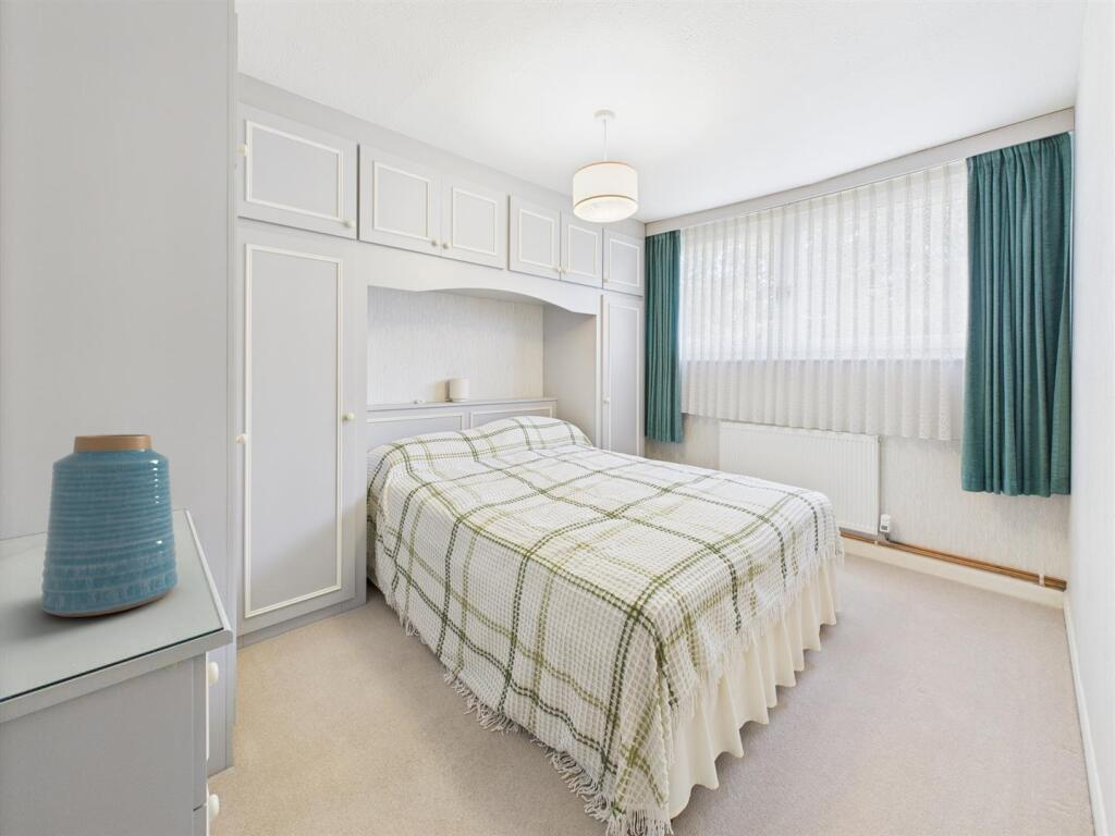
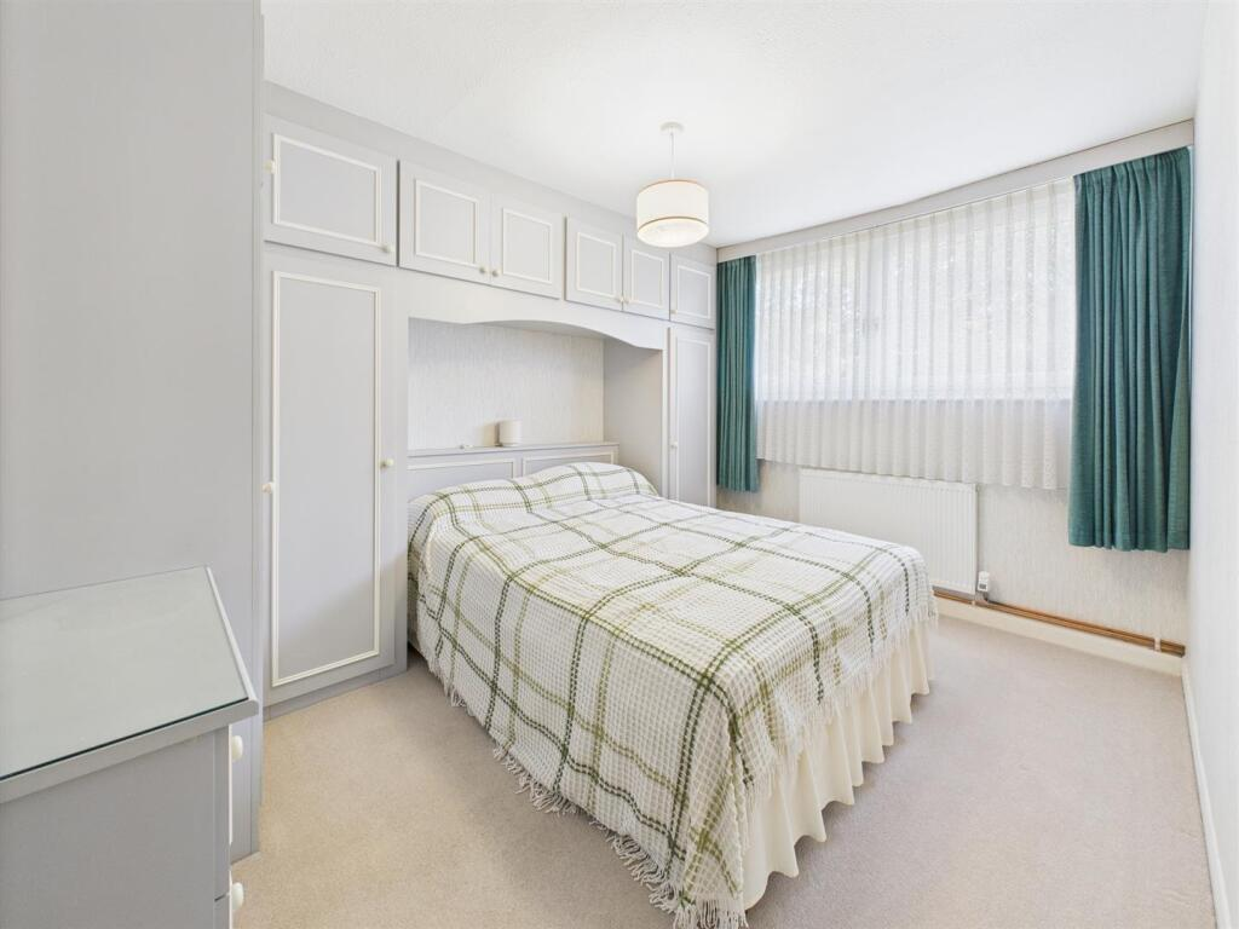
- vase [39,433,179,618]
